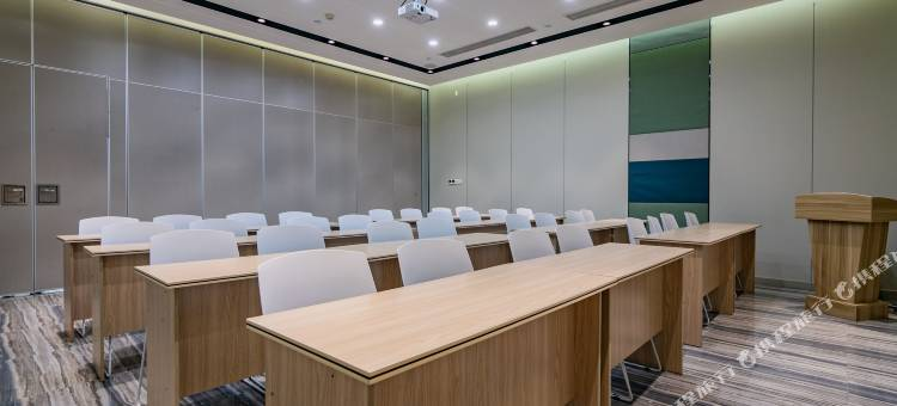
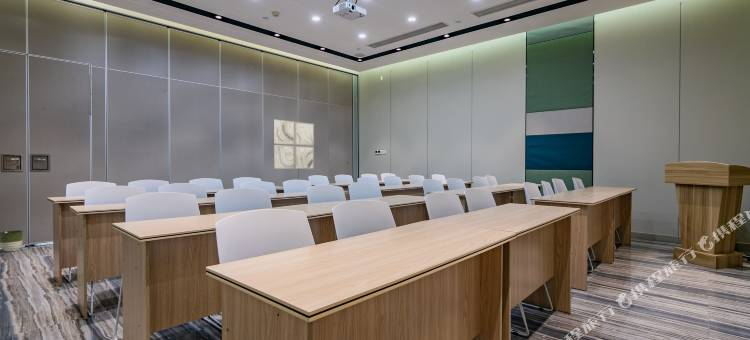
+ planter [0,229,24,252]
+ wall art [273,119,315,170]
